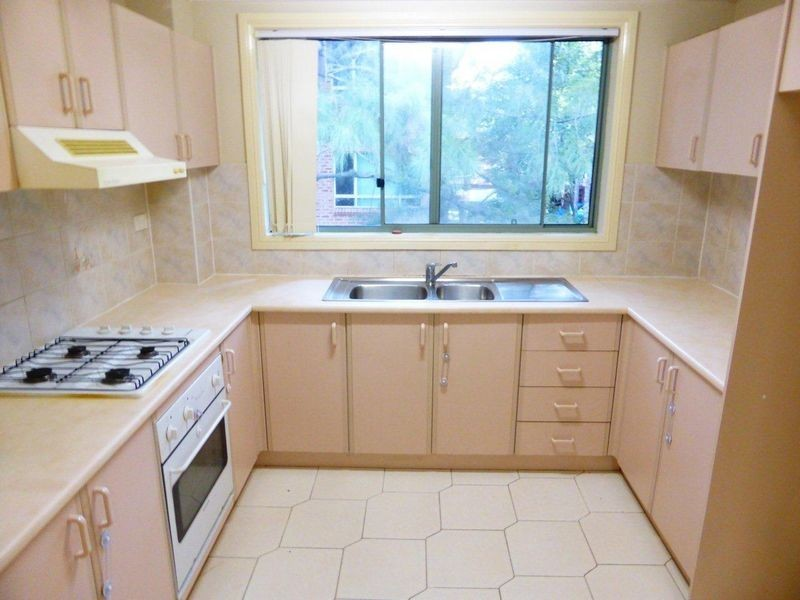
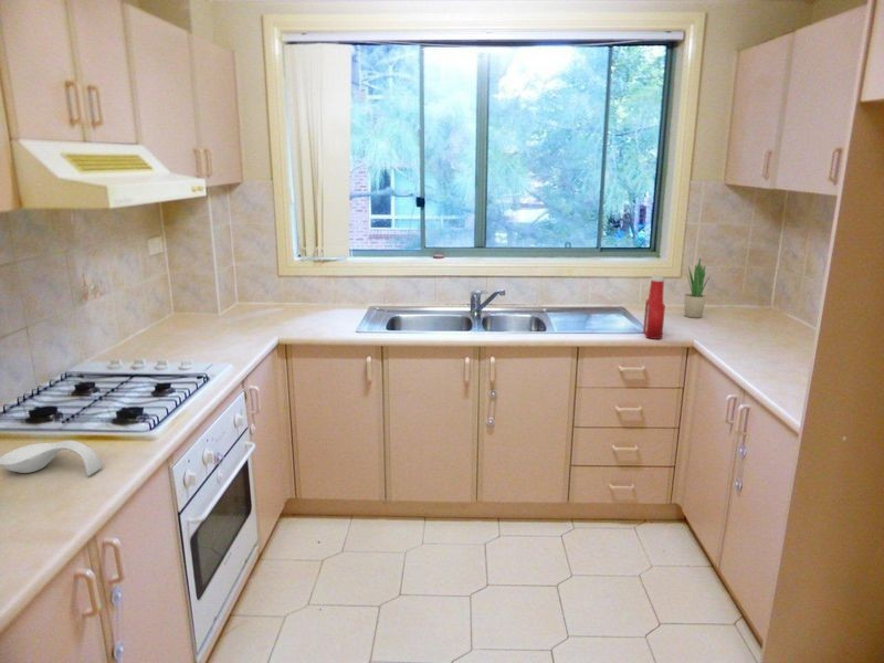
+ soap bottle [642,274,666,340]
+ potted plant [684,256,711,319]
+ spoon rest [0,440,103,477]
